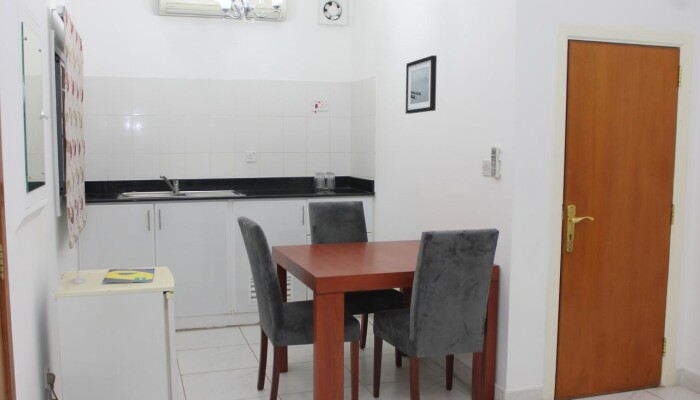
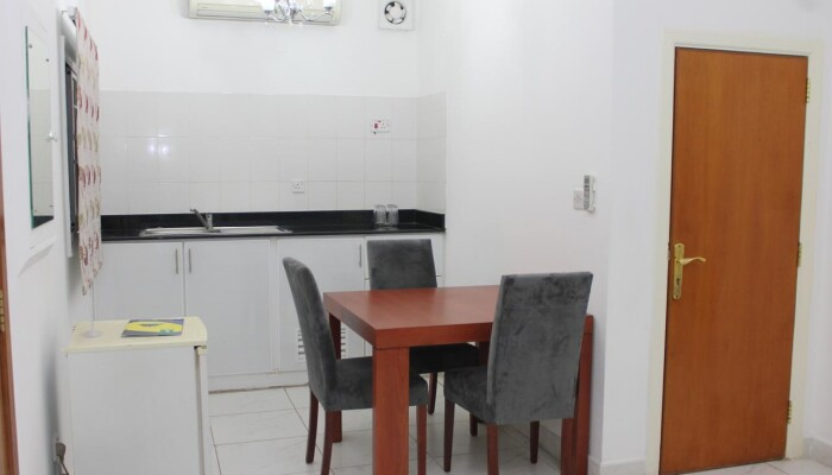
- wall art [405,54,438,115]
